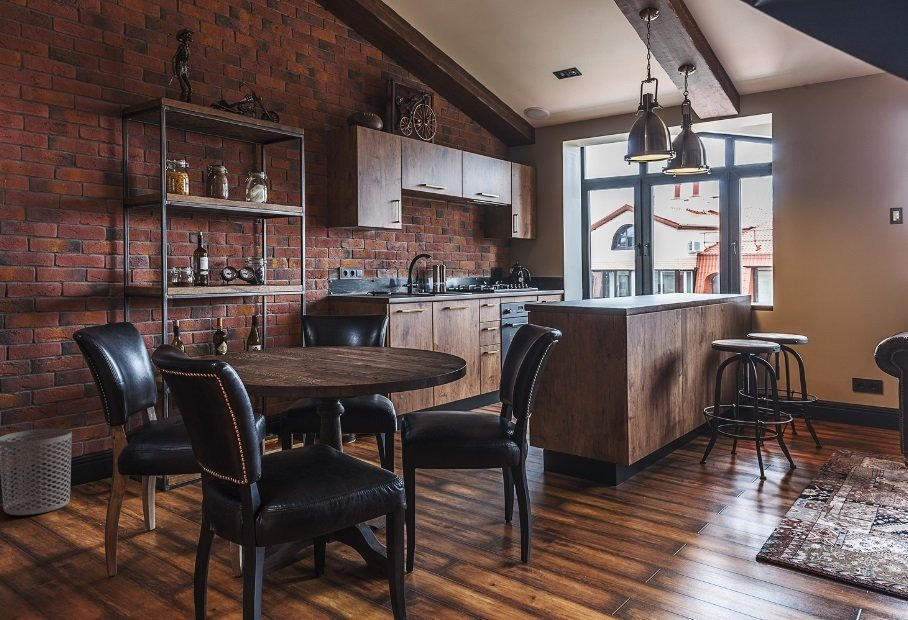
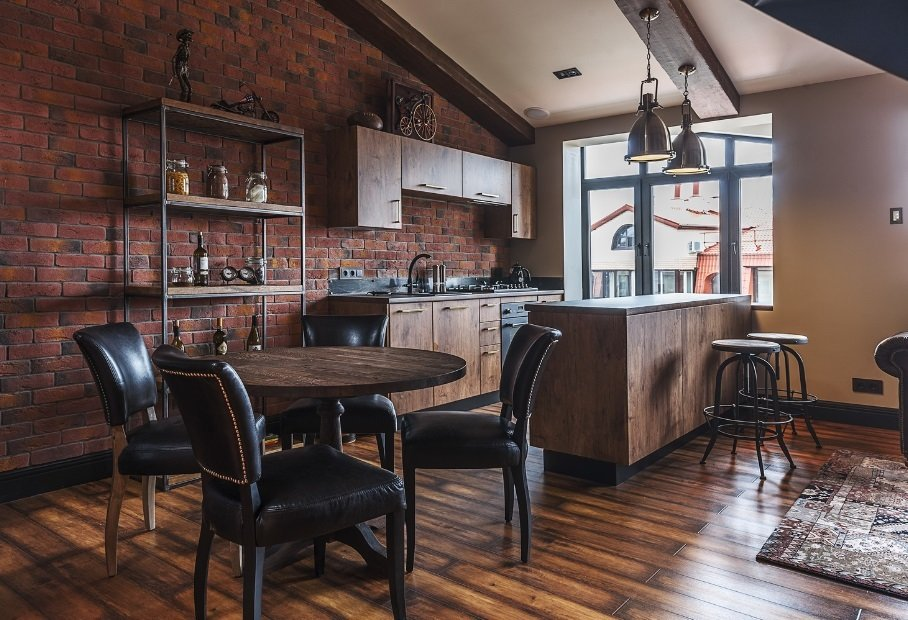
- waste bin [0,428,73,516]
